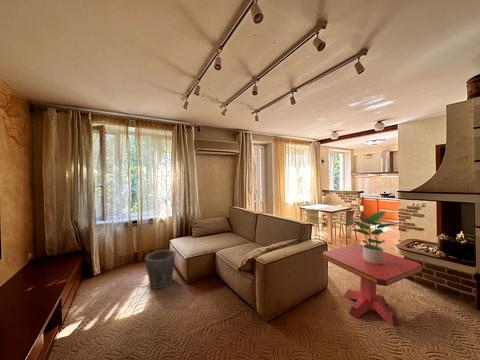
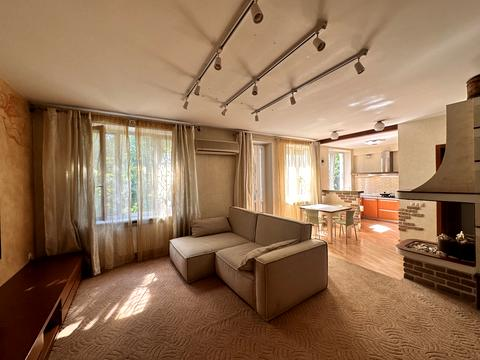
- waste bin [144,249,177,290]
- side table [322,243,423,328]
- potted plant [351,210,401,264]
